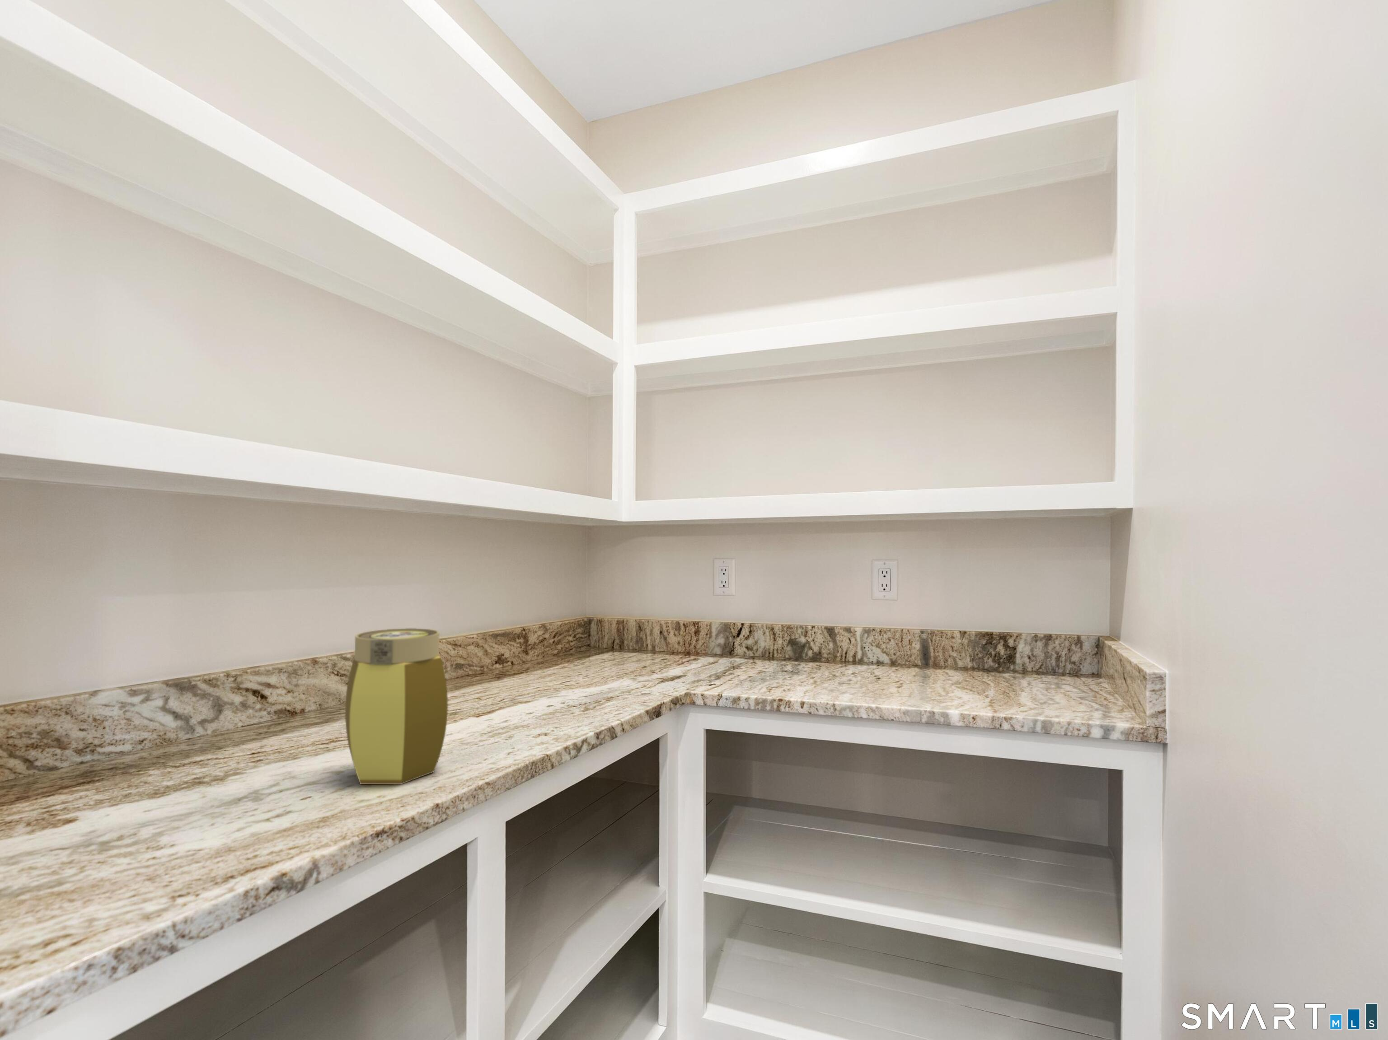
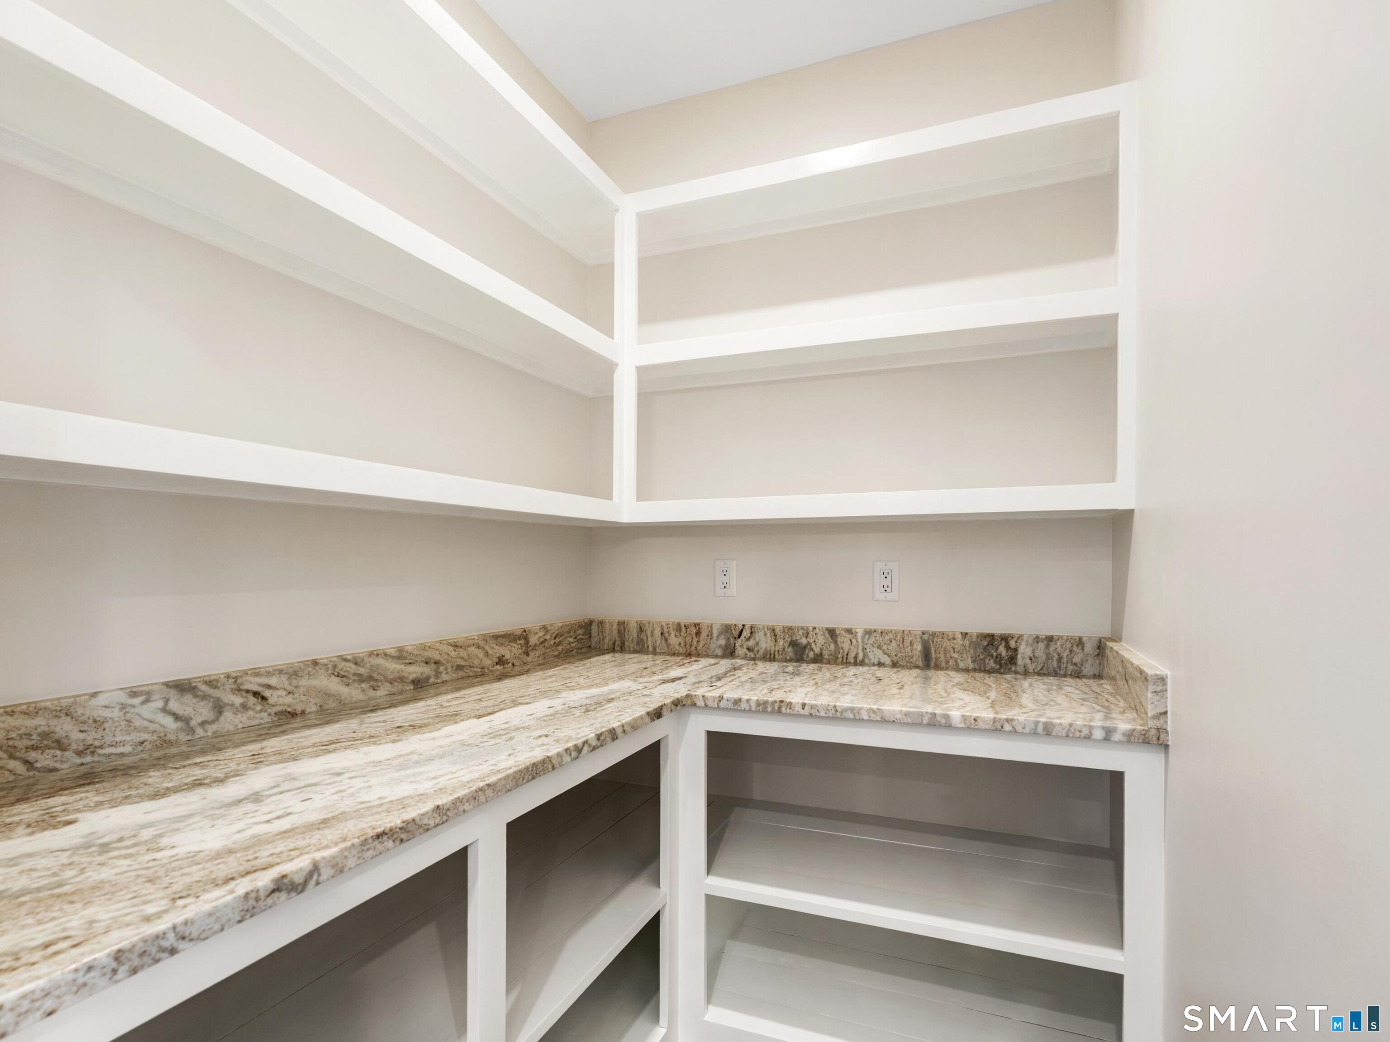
- jar [344,628,448,784]
